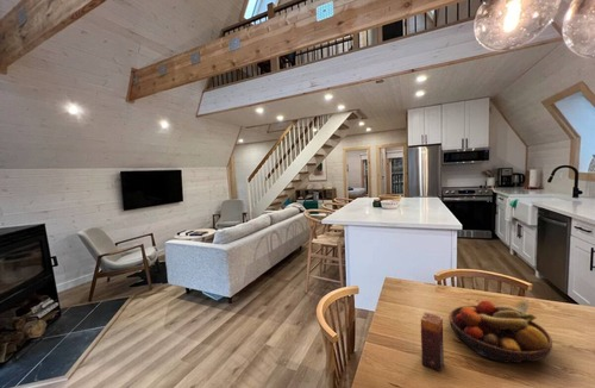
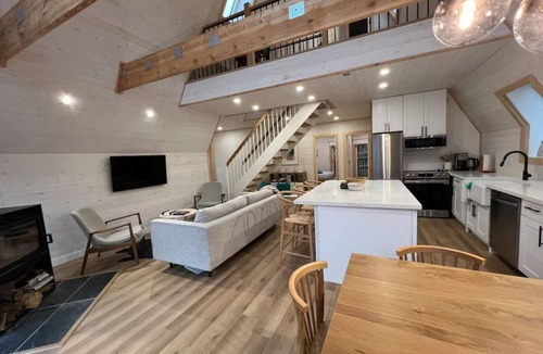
- fruit bowl [447,299,553,364]
- candle [420,312,445,373]
